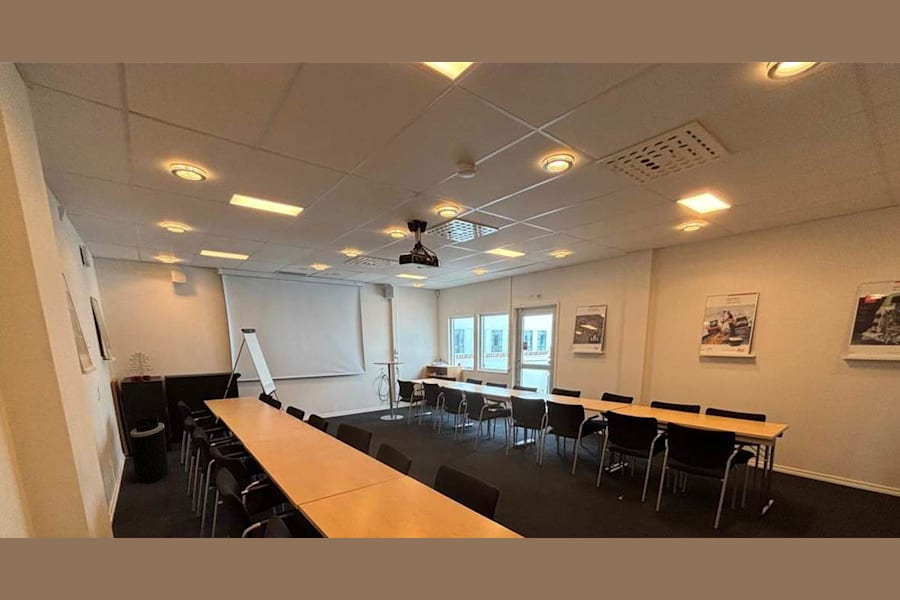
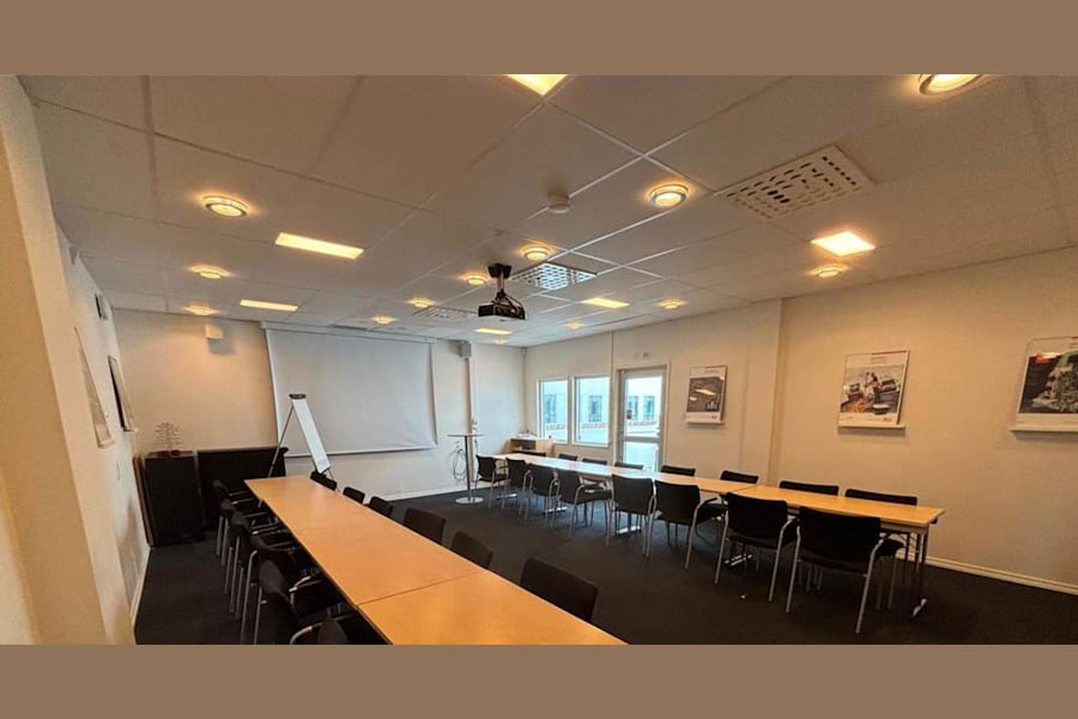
- trash can [129,414,170,485]
